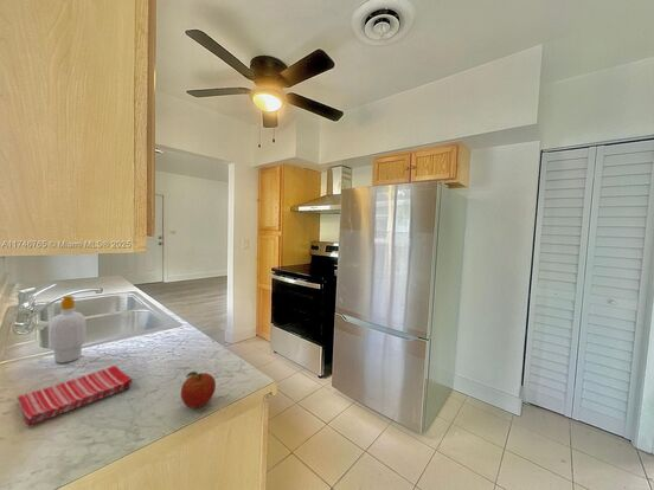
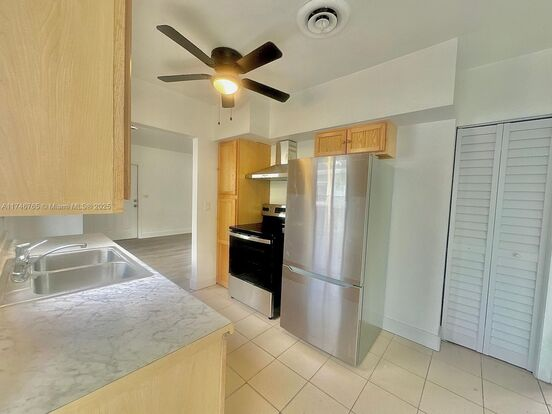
- soap bottle [47,295,88,365]
- fruit [180,370,217,410]
- dish towel [15,365,134,427]
